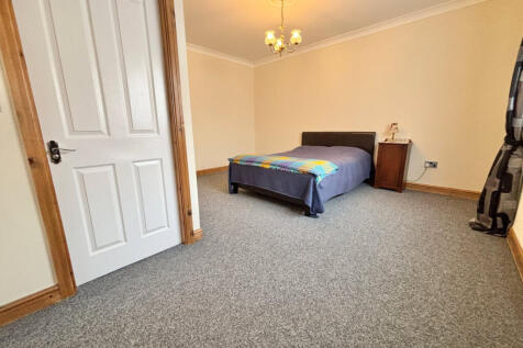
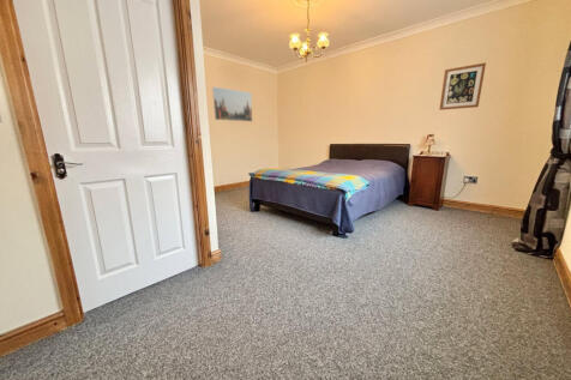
+ wall art [438,61,487,111]
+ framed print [211,85,253,122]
